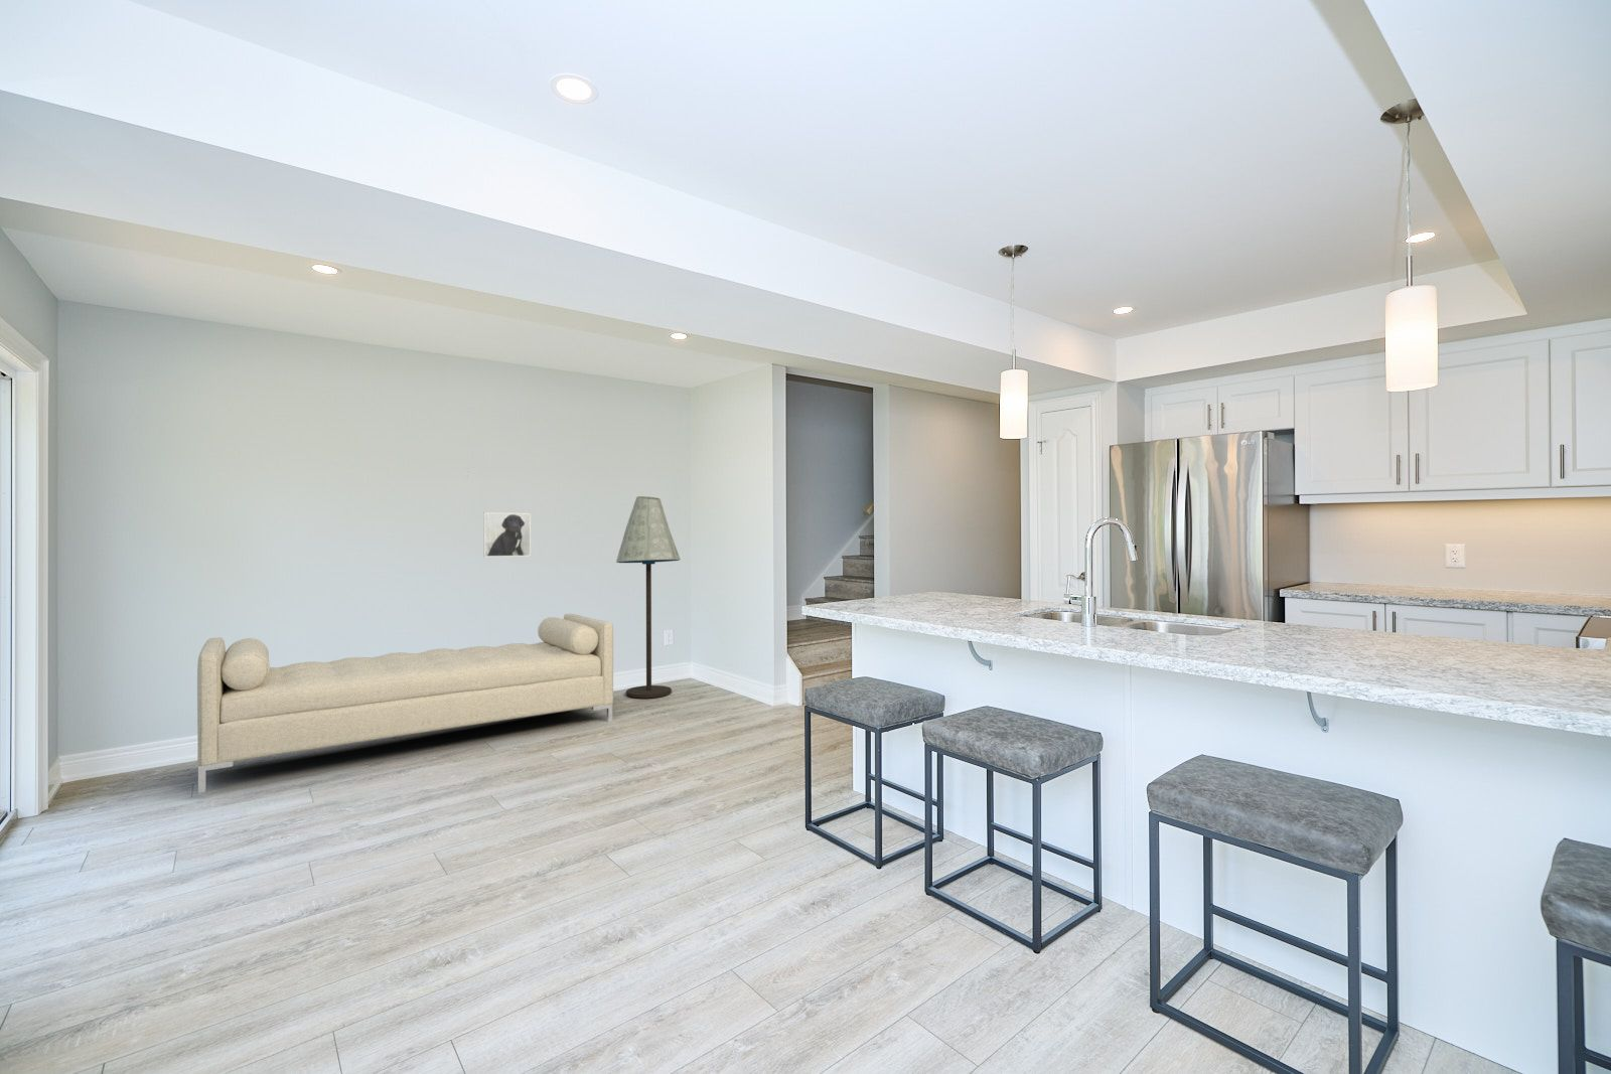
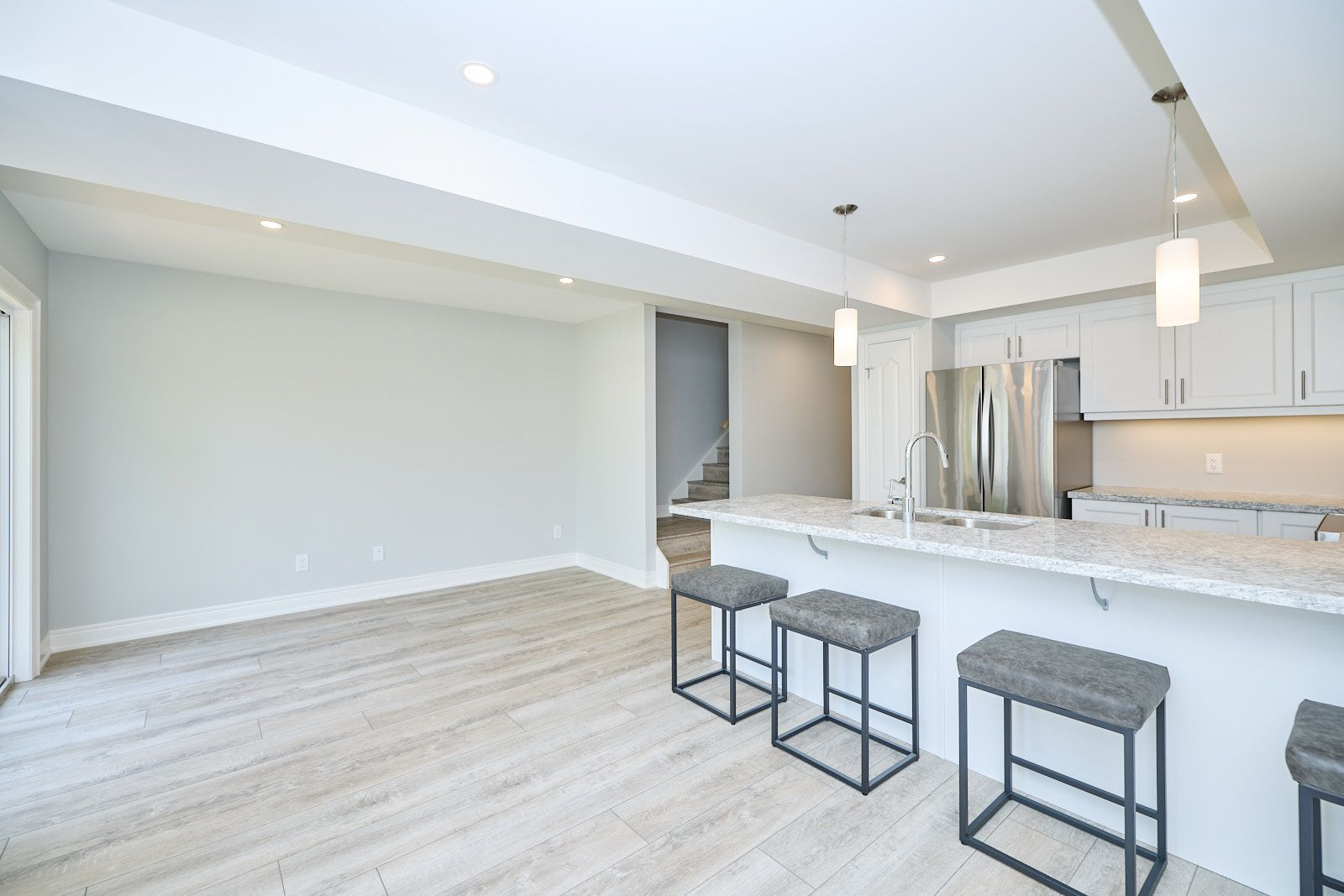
- sofa [197,613,614,795]
- floor lamp [615,495,682,700]
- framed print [482,512,532,557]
